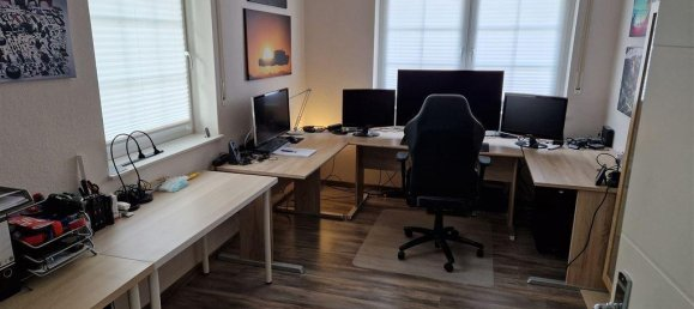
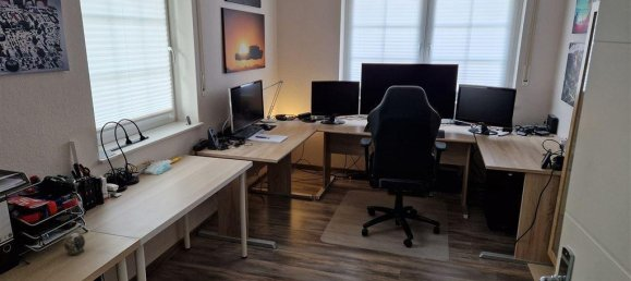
+ decorative egg [63,232,86,256]
